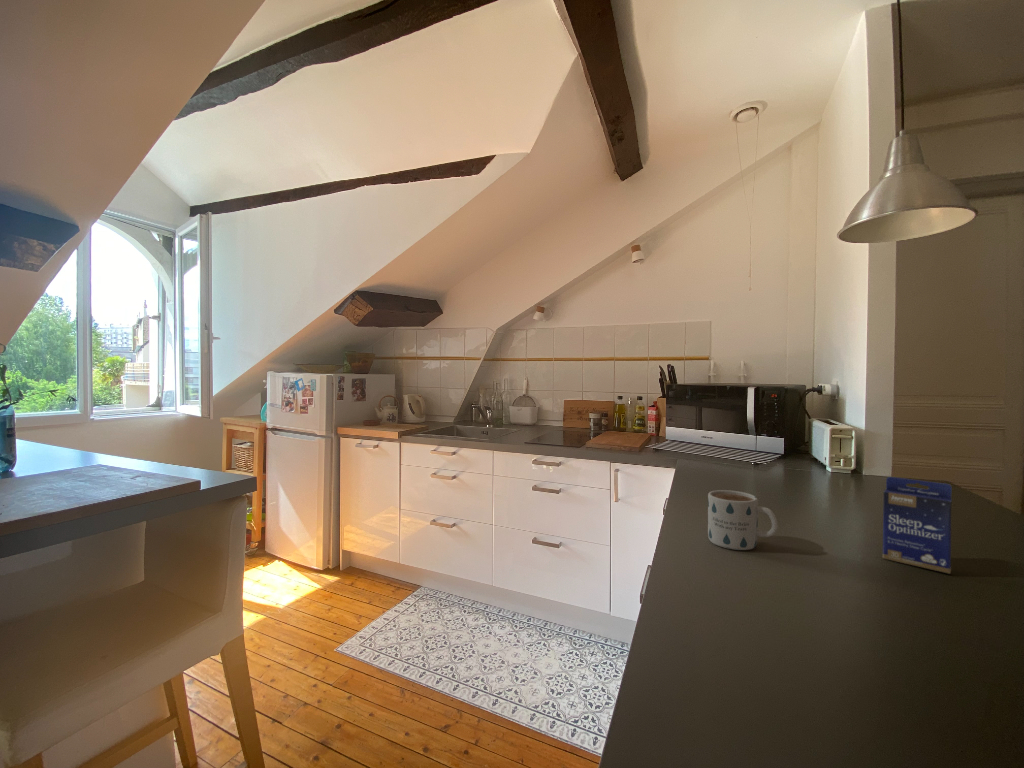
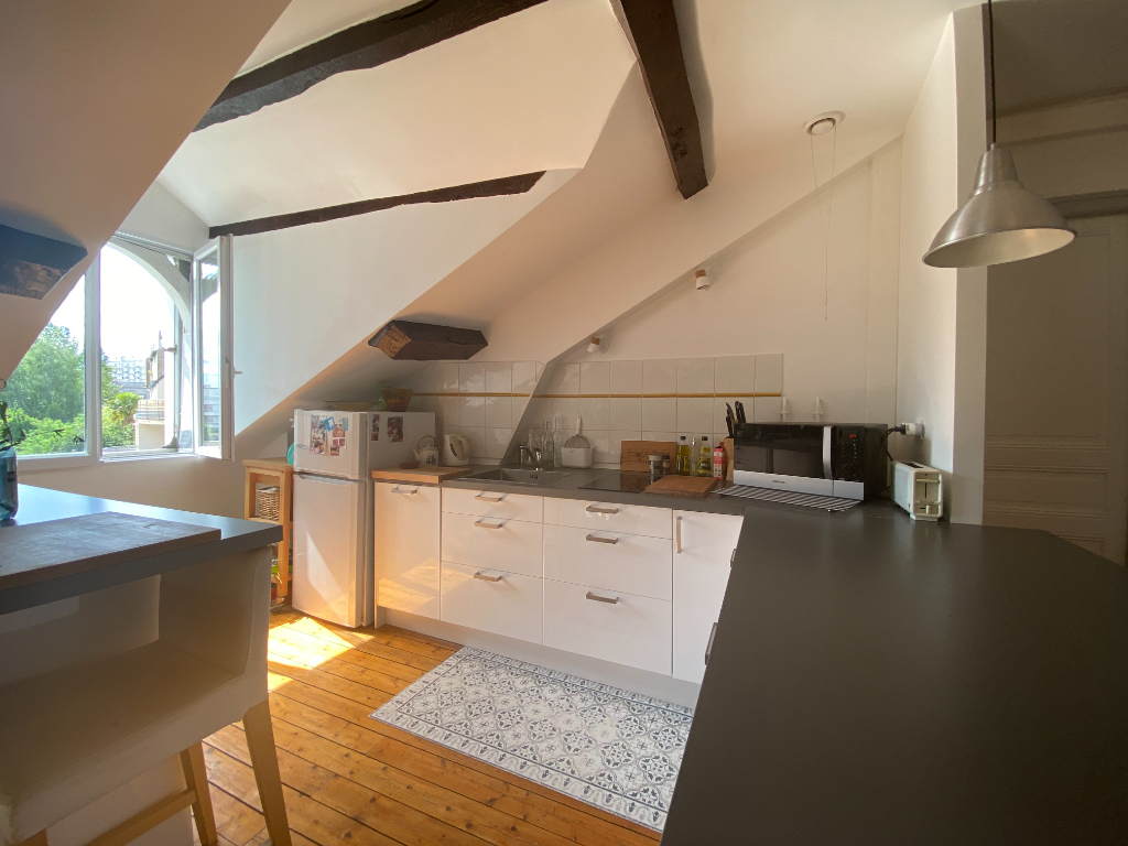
- small box [882,476,953,575]
- mug [707,489,779,551]
